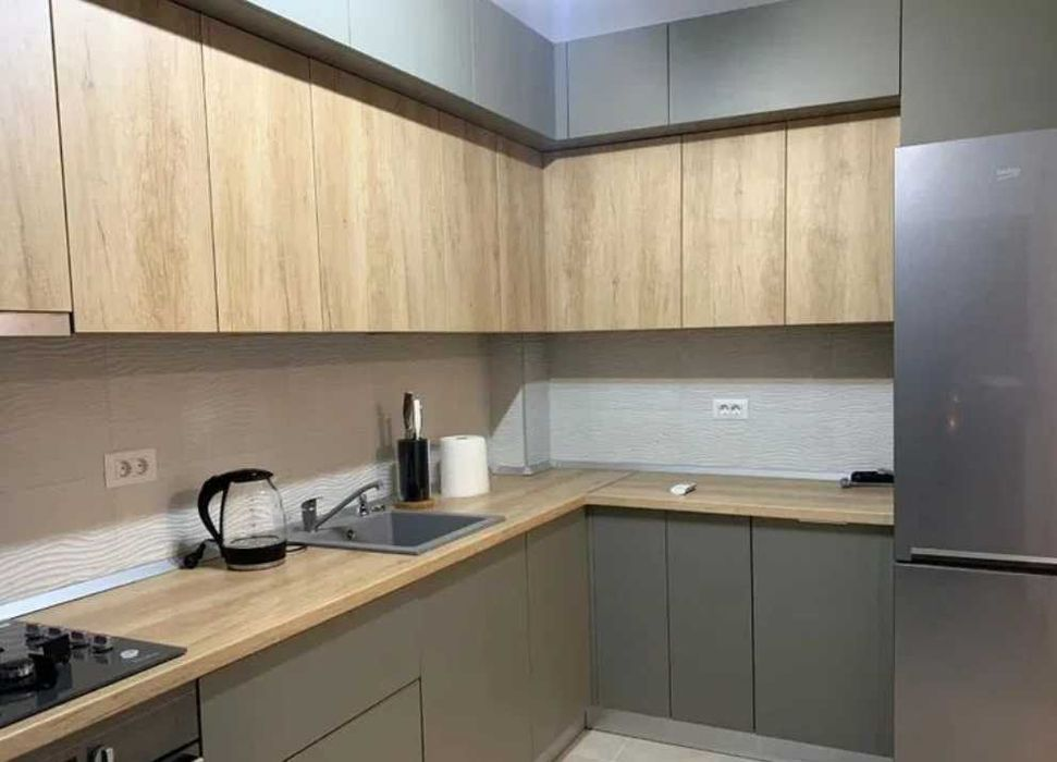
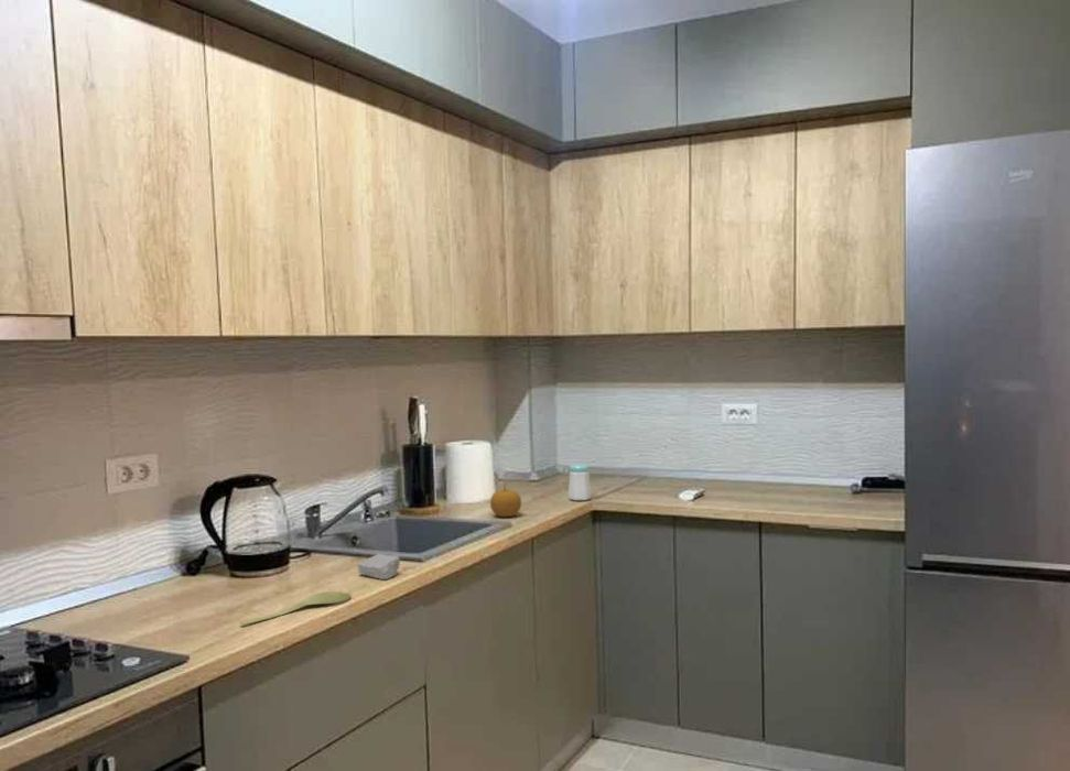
+ soap bar [357,553,401,580]
+ spoon [239,590,353,626]
+ fruit [489,482,522,518]
+ salt shaker [568,463,593,501]
